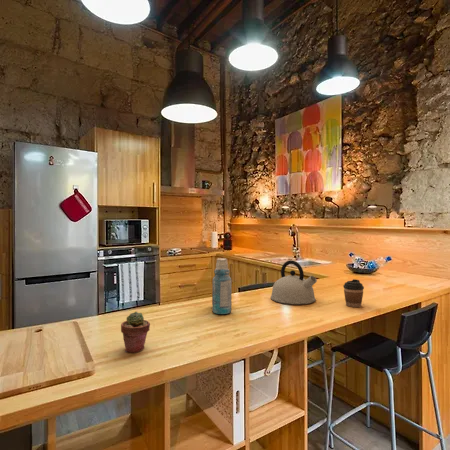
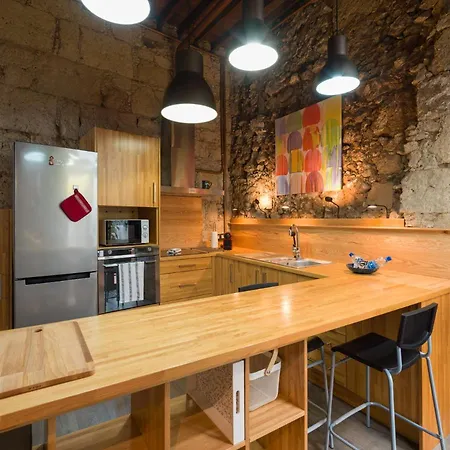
- coffee cup [342,278,365,308]
- kettle [270,259,318,305]
- potted succulent [120,311,151,354]
- bottle [211,257,233,315]
